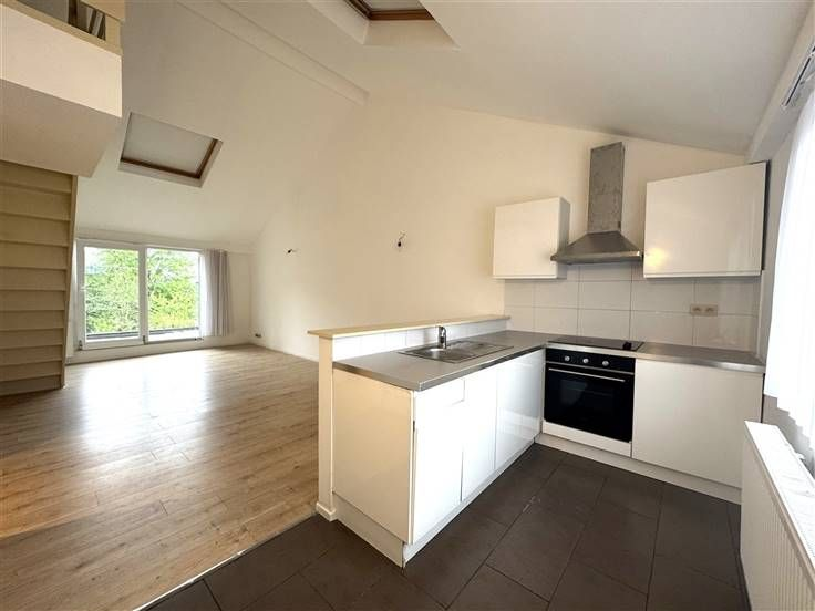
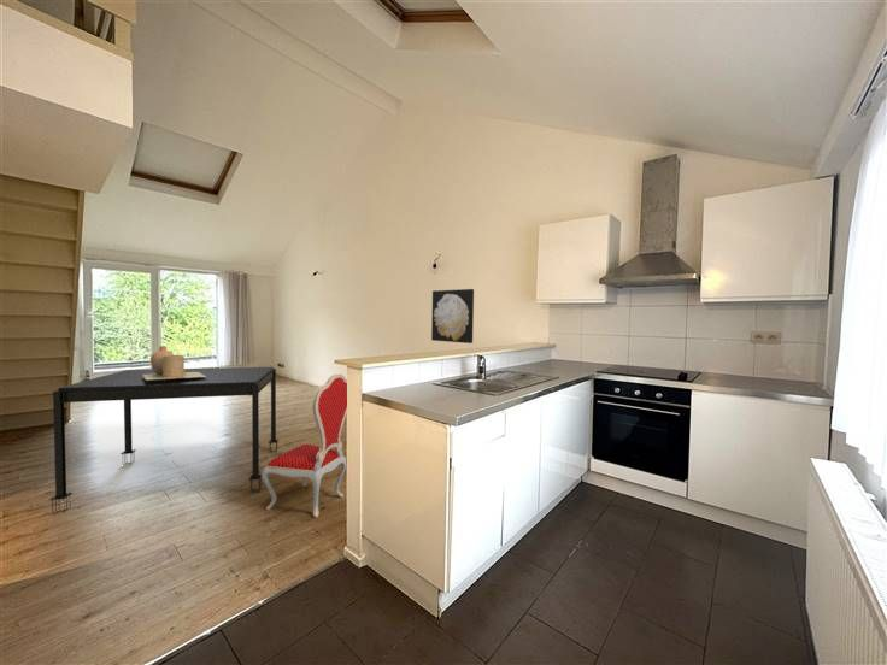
+ dining table [48,366,280,516]
+ dining chair [260,372,348,519]
+ wall art [430,288,475,345]
+ vase [142,345,206,381]
